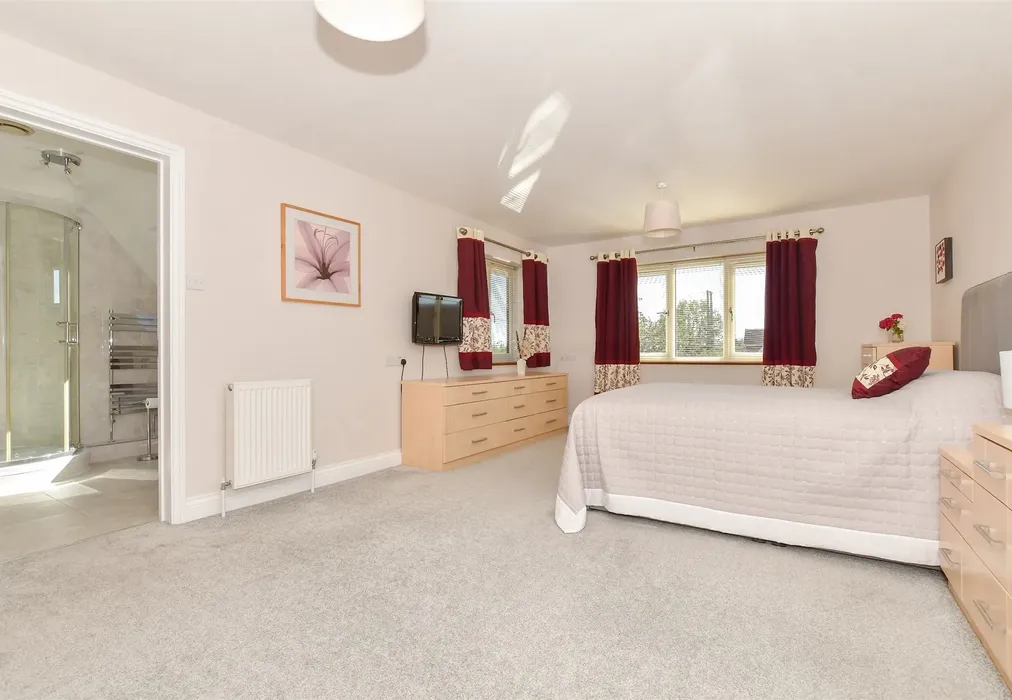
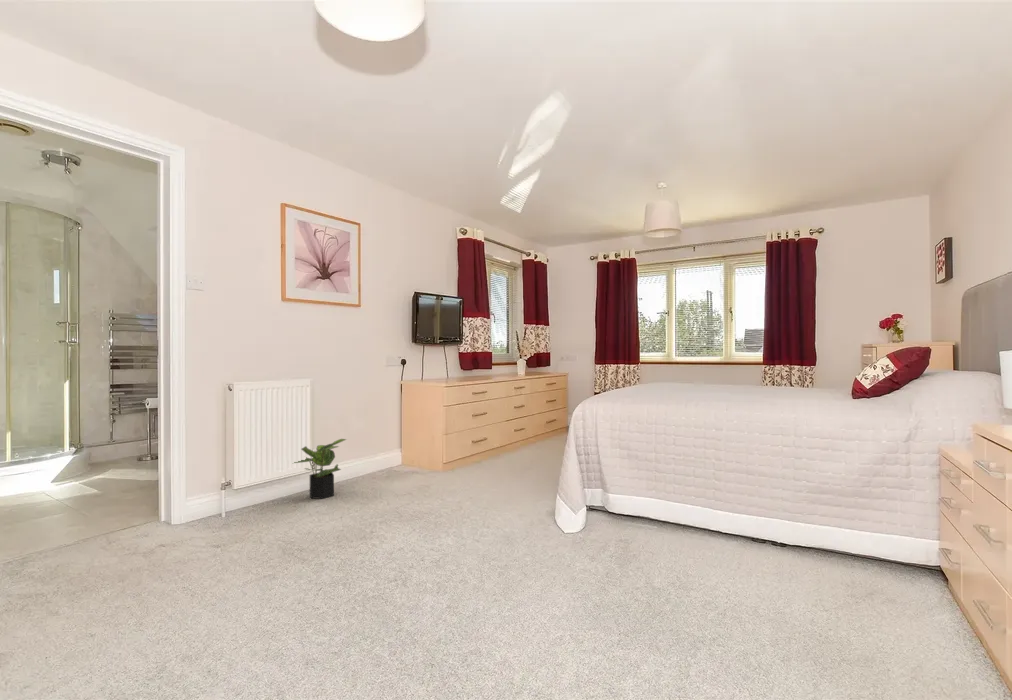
+ potted plant [293,438,348,500]
